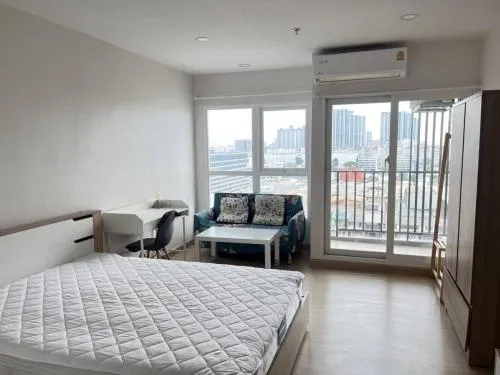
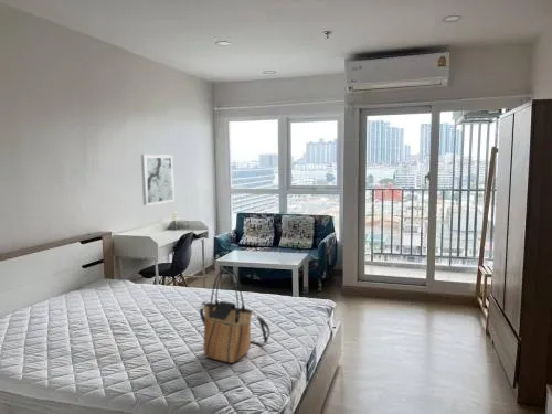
+ tote bag [198,268,270,364]
+ wall art [140,153,176,206]
